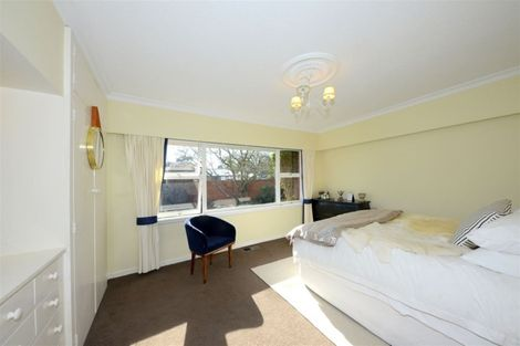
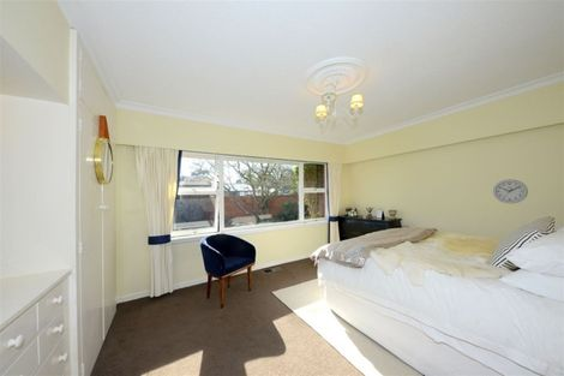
+ wall clock [492,178,529,204]
